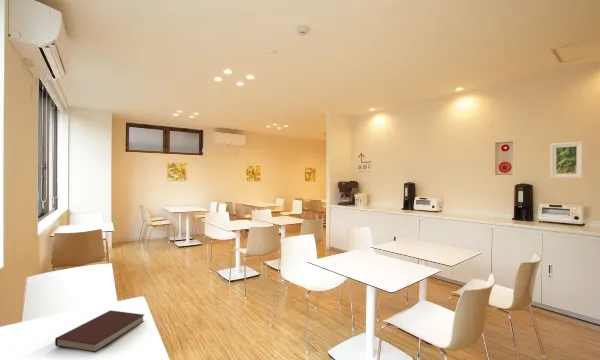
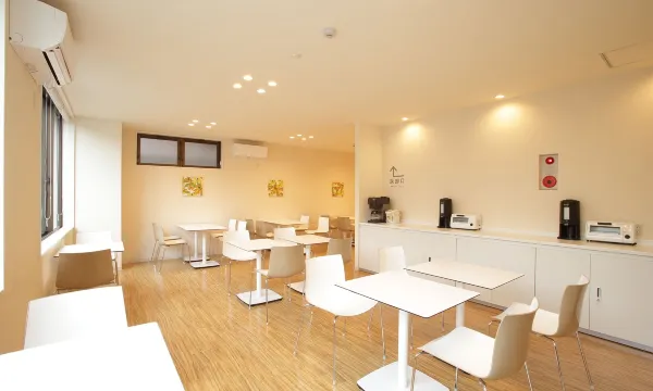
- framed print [549,140,584,179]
- notebook [54,309,145,354]
